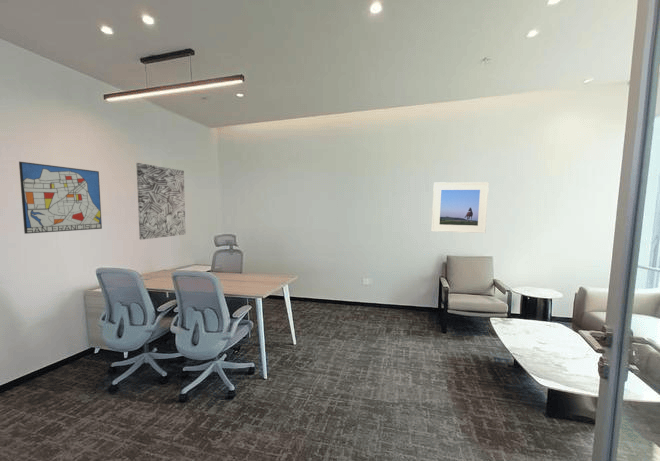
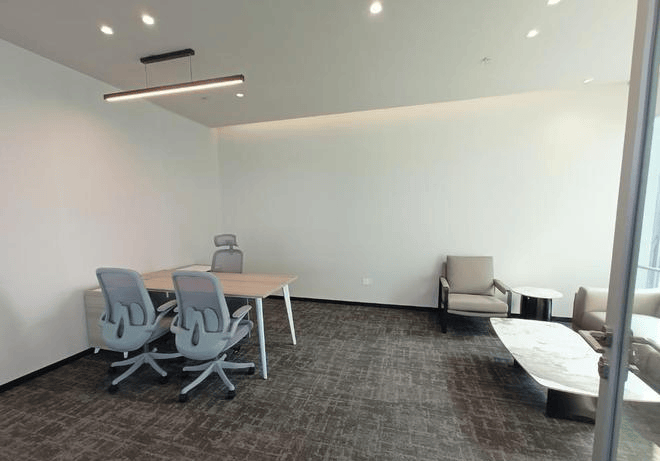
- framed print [431,181,490,234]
- wall art [135,162,187,241]
- wall art [18,161,103,235]
